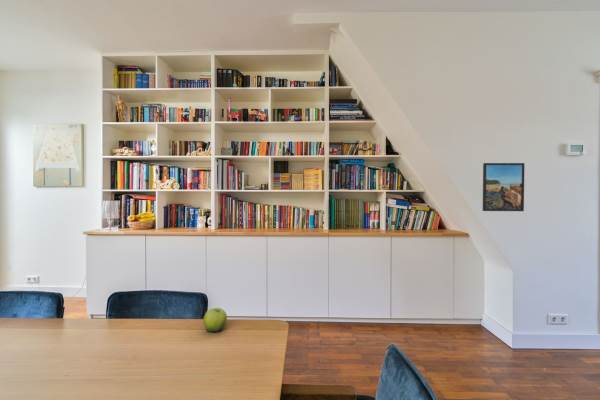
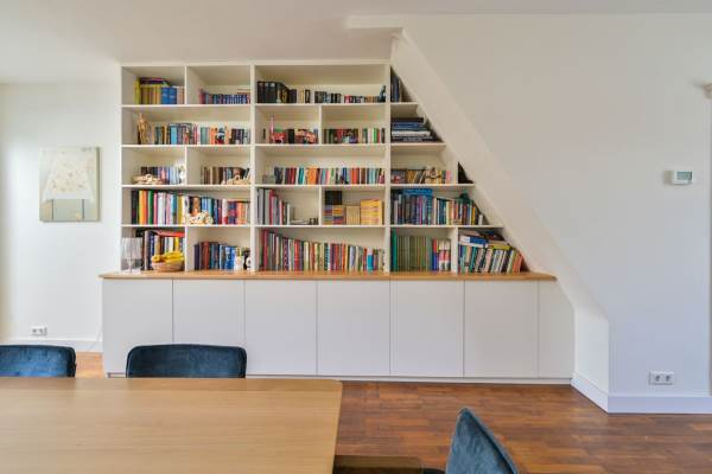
- fruit [203,307,228,333]
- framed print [482,162,525,212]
